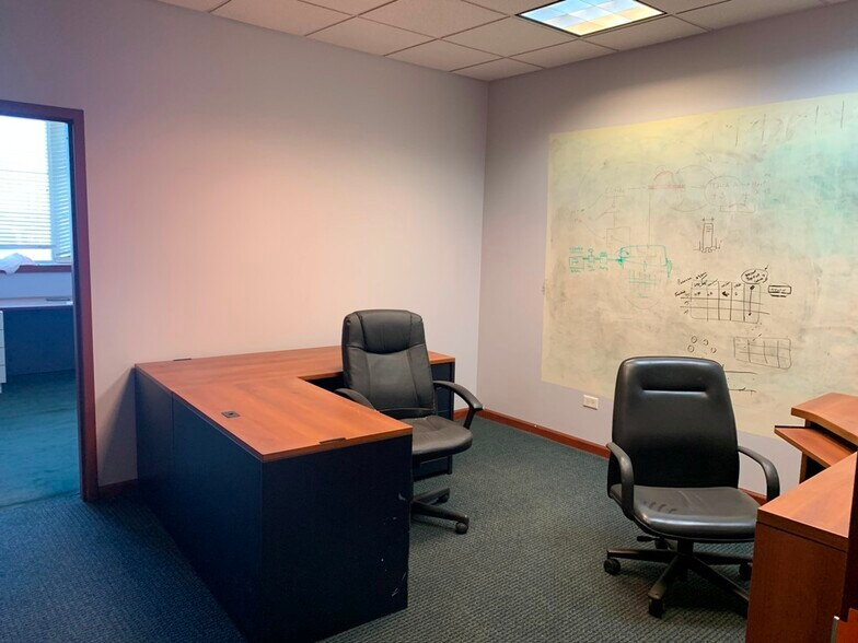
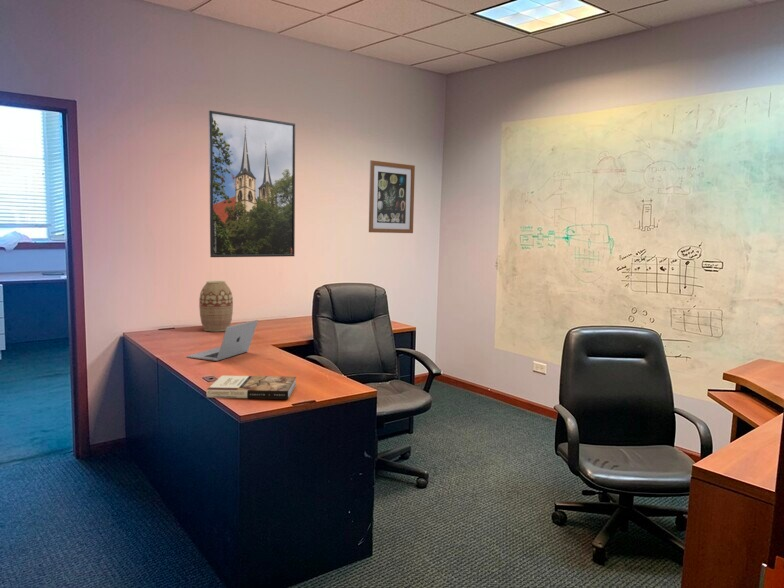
+ wall art [368,159,416,234]
+ vase [198,280,234,332]
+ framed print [208,110,296,258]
+ laptop [186,319,259,362]
+ book [205,375,297,400]
